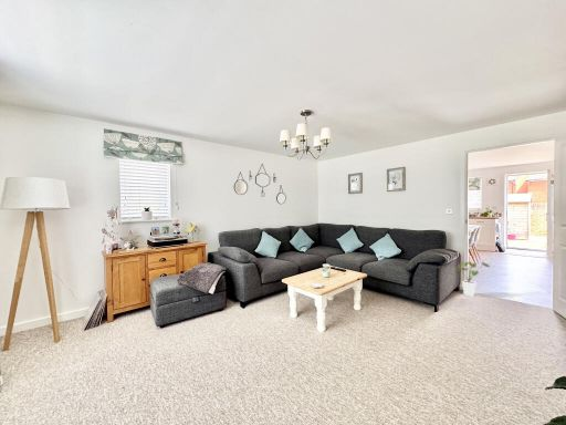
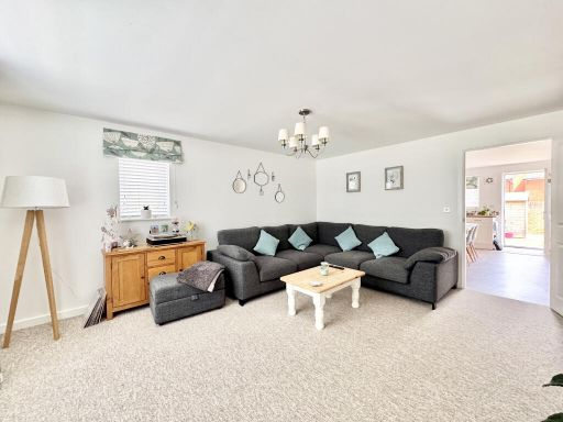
- house plant [458,260,491,298]
